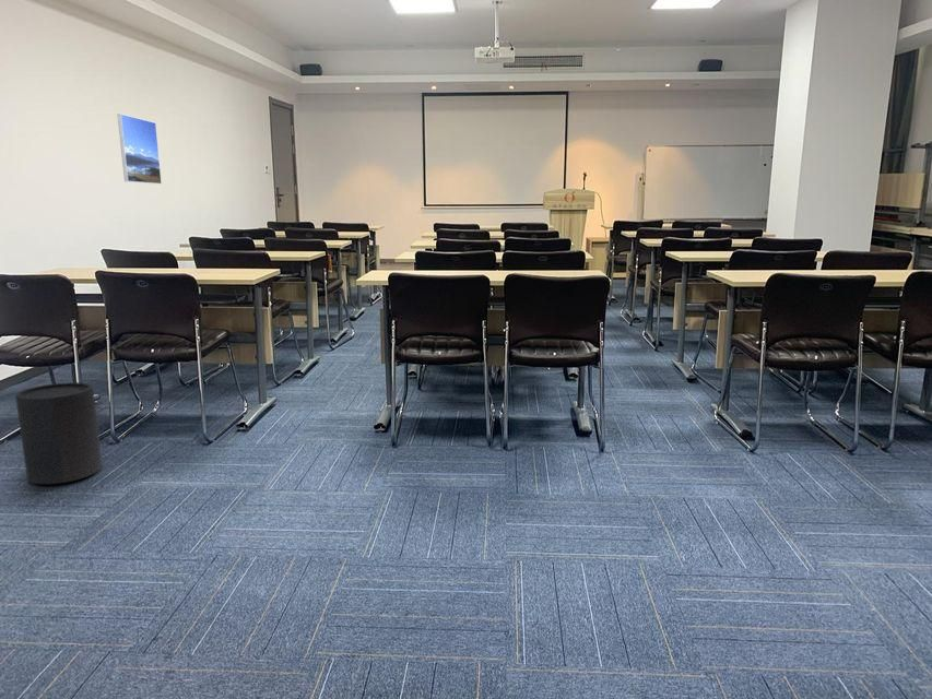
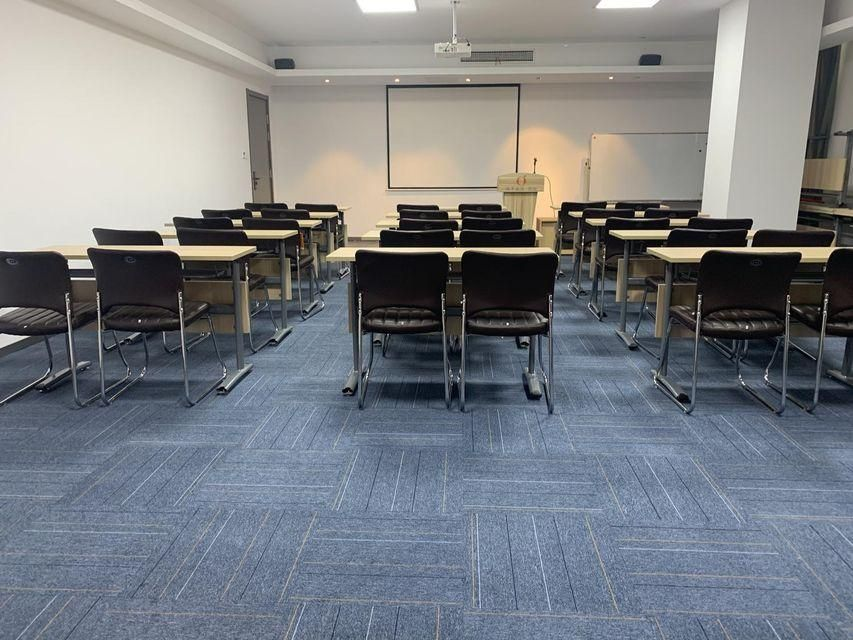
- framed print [116,112,163,186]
- trash can [14,381,104,485]
